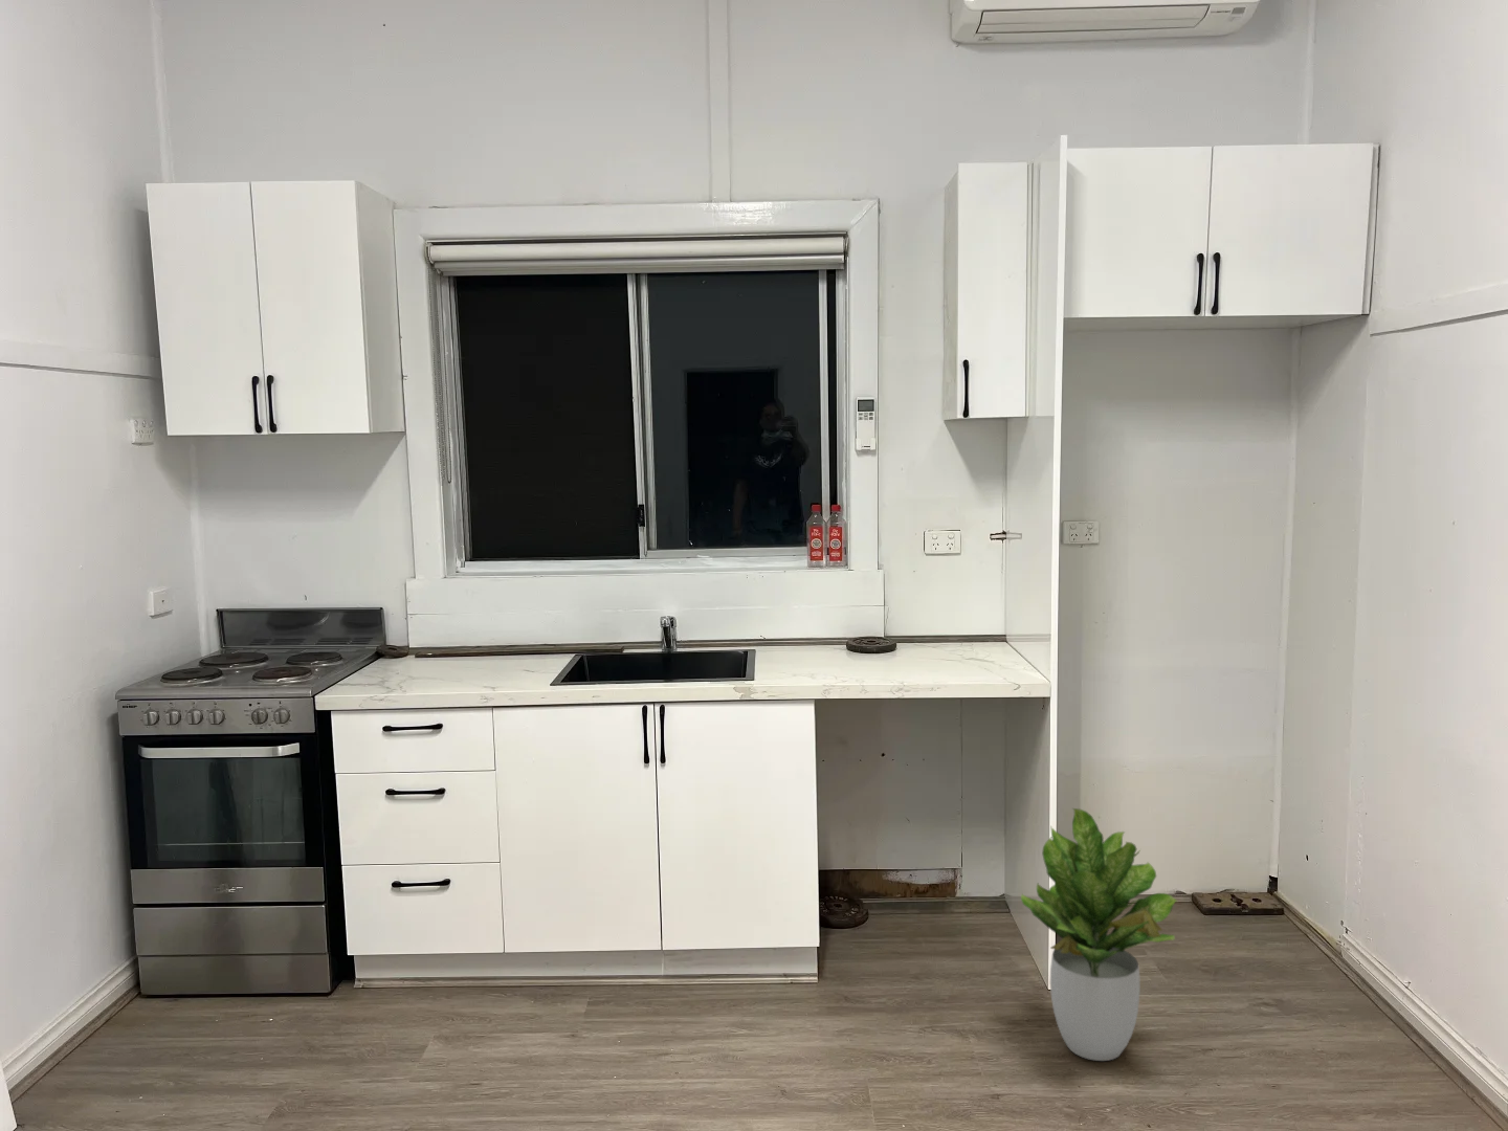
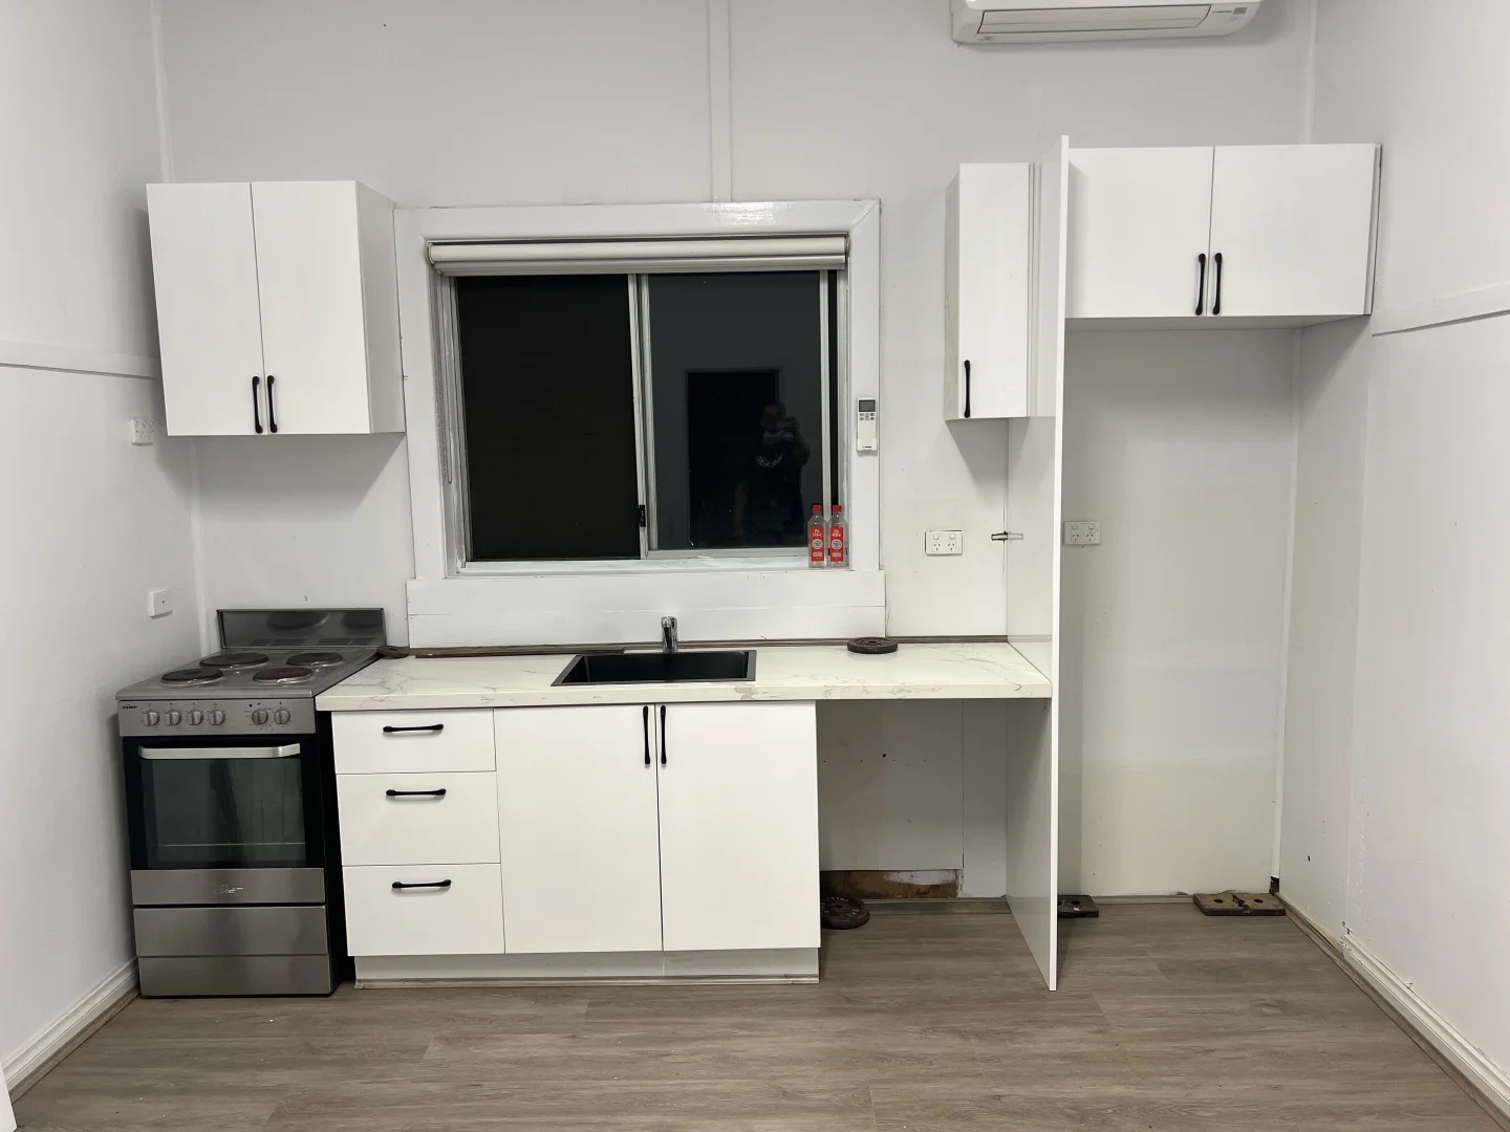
- potted plant [1020,808,1179,1062]
